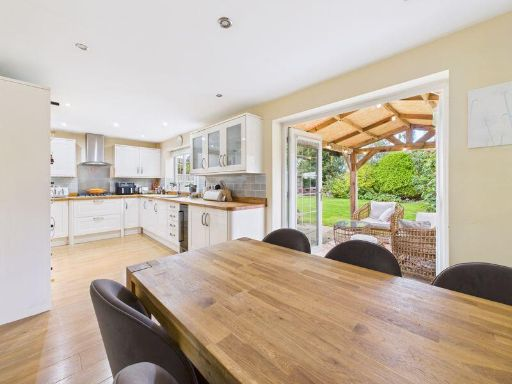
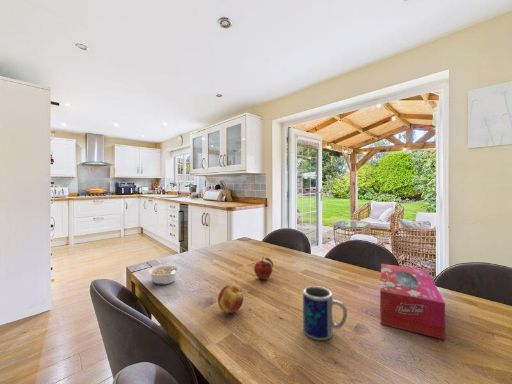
+ tissue box [379,263,446,341]
+ fruit [217,285,244,314]
+ fruit [253,255,274,281]
+ mug [302,285,348,341]
+ legume [147,260,181,286]
